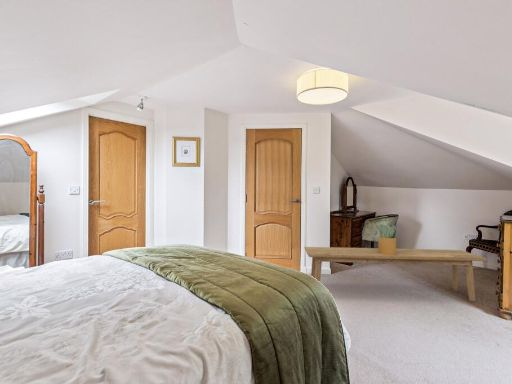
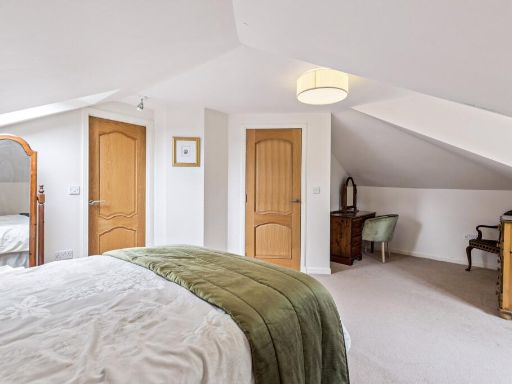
- potted plant [375,222,399,255]
- bench [303,246,488,302]
